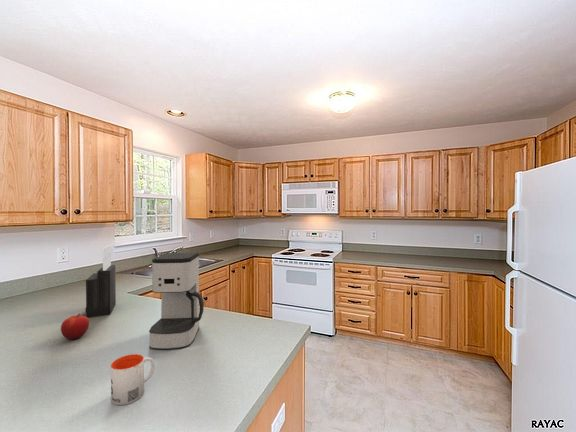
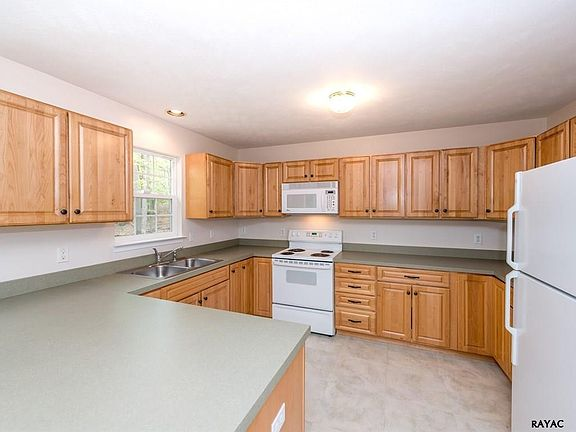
- mug [110,353,156,406]
- fruit [60,313,90,340]
- knife block [85,244,117,318]
- coffee maker [148,252,205,351]
